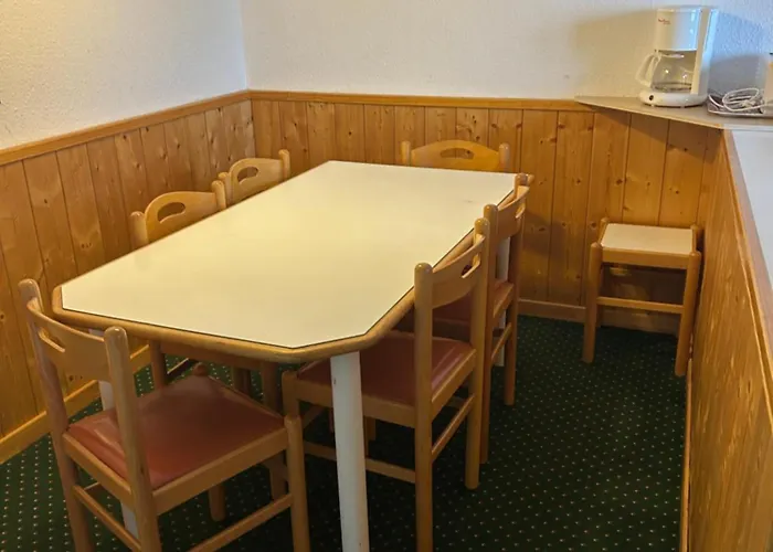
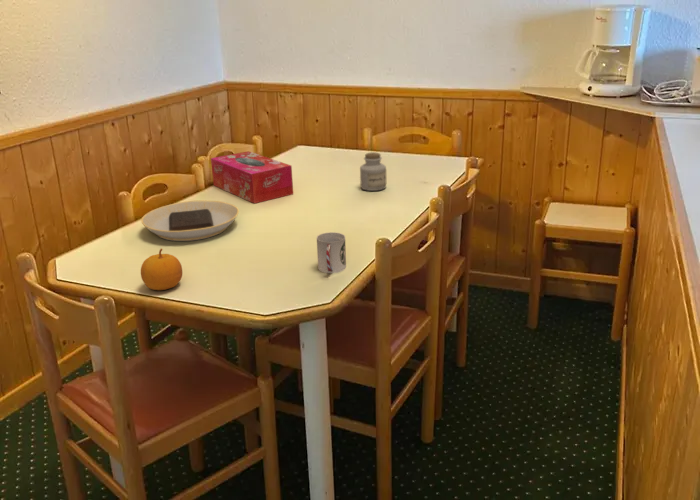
+ jar [359,151,387,192]
+ plate [140,200,240,242]
+ cup [316,231,347,274]
+ tissue box [210,150,294,205]
+ fruit [140,248,183,291]
